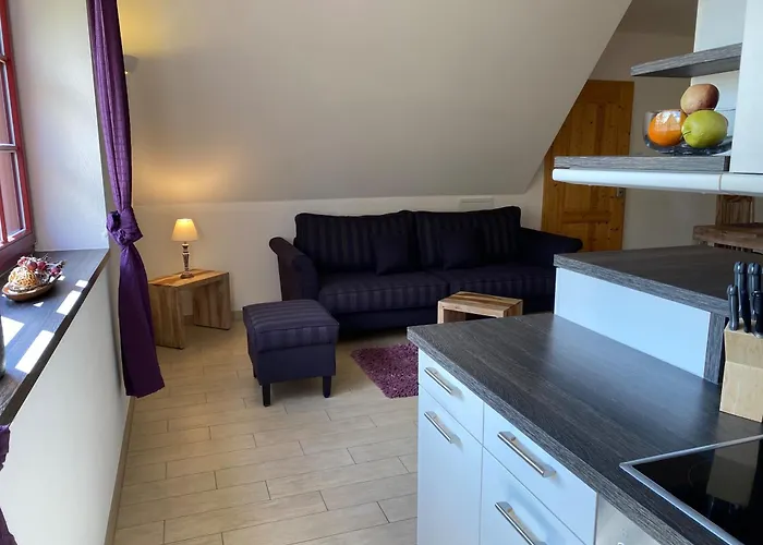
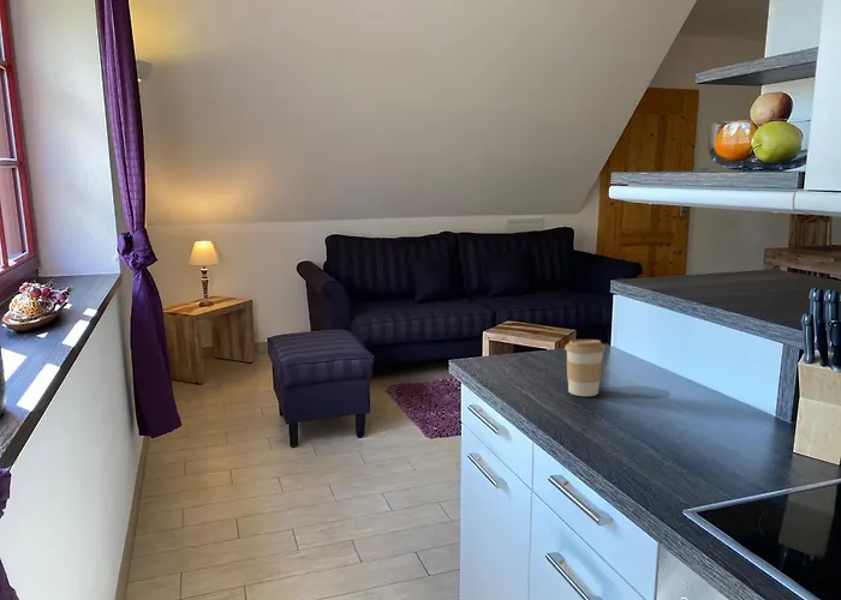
+ coffee cup [563,338,607,397]
